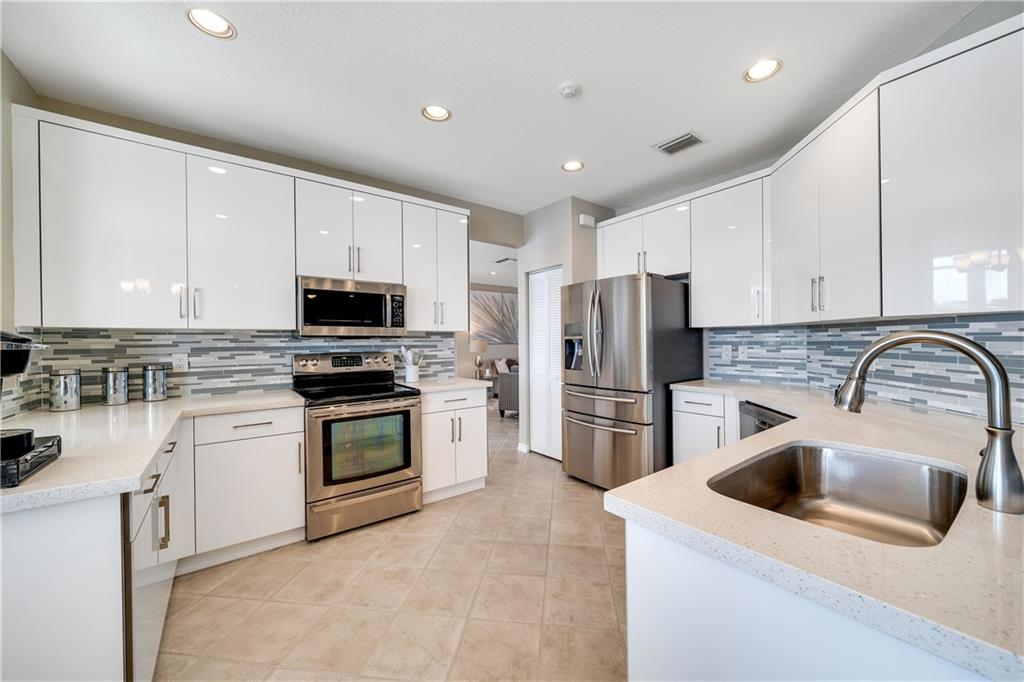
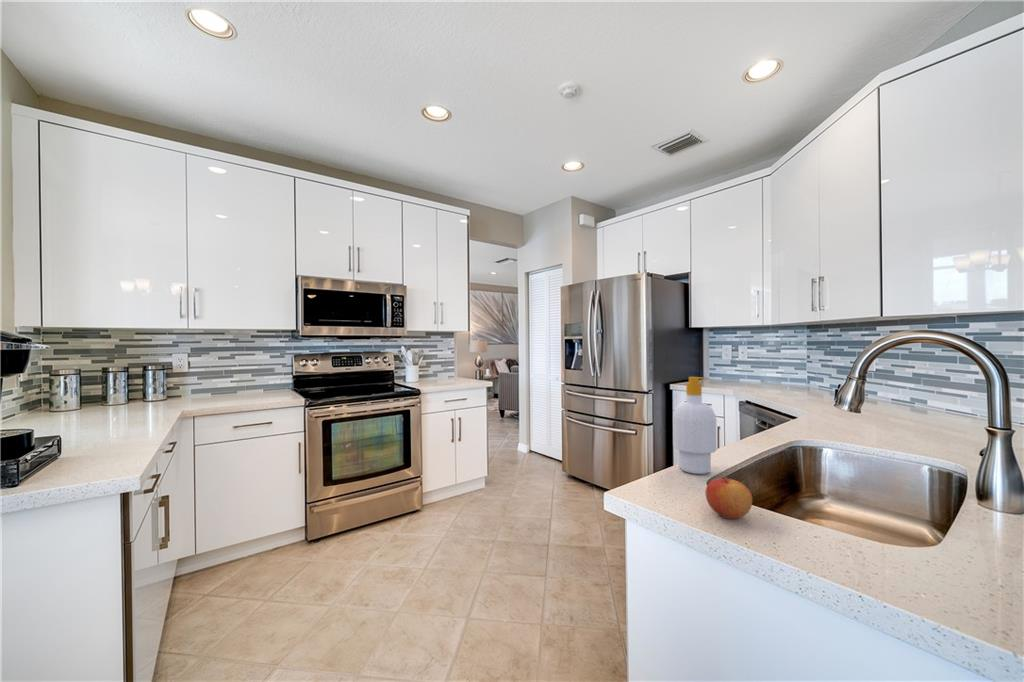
+ soap bottle [672,376,718,475]
+ apple [705,474,753,520]
